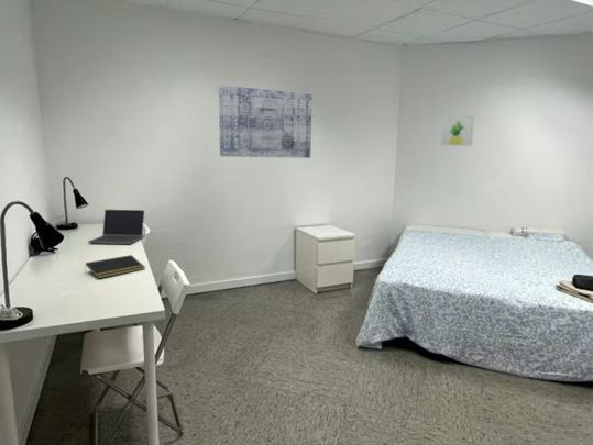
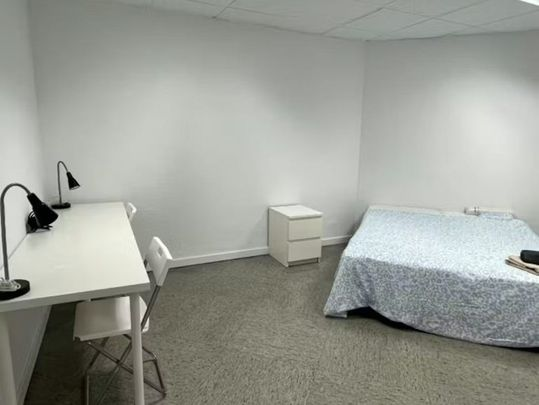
- laptop computer [87,209,145,245]
- wall art [218,84,314,159]
- wall art [439,114,475,147]
- notepad [84,254,145,280]
